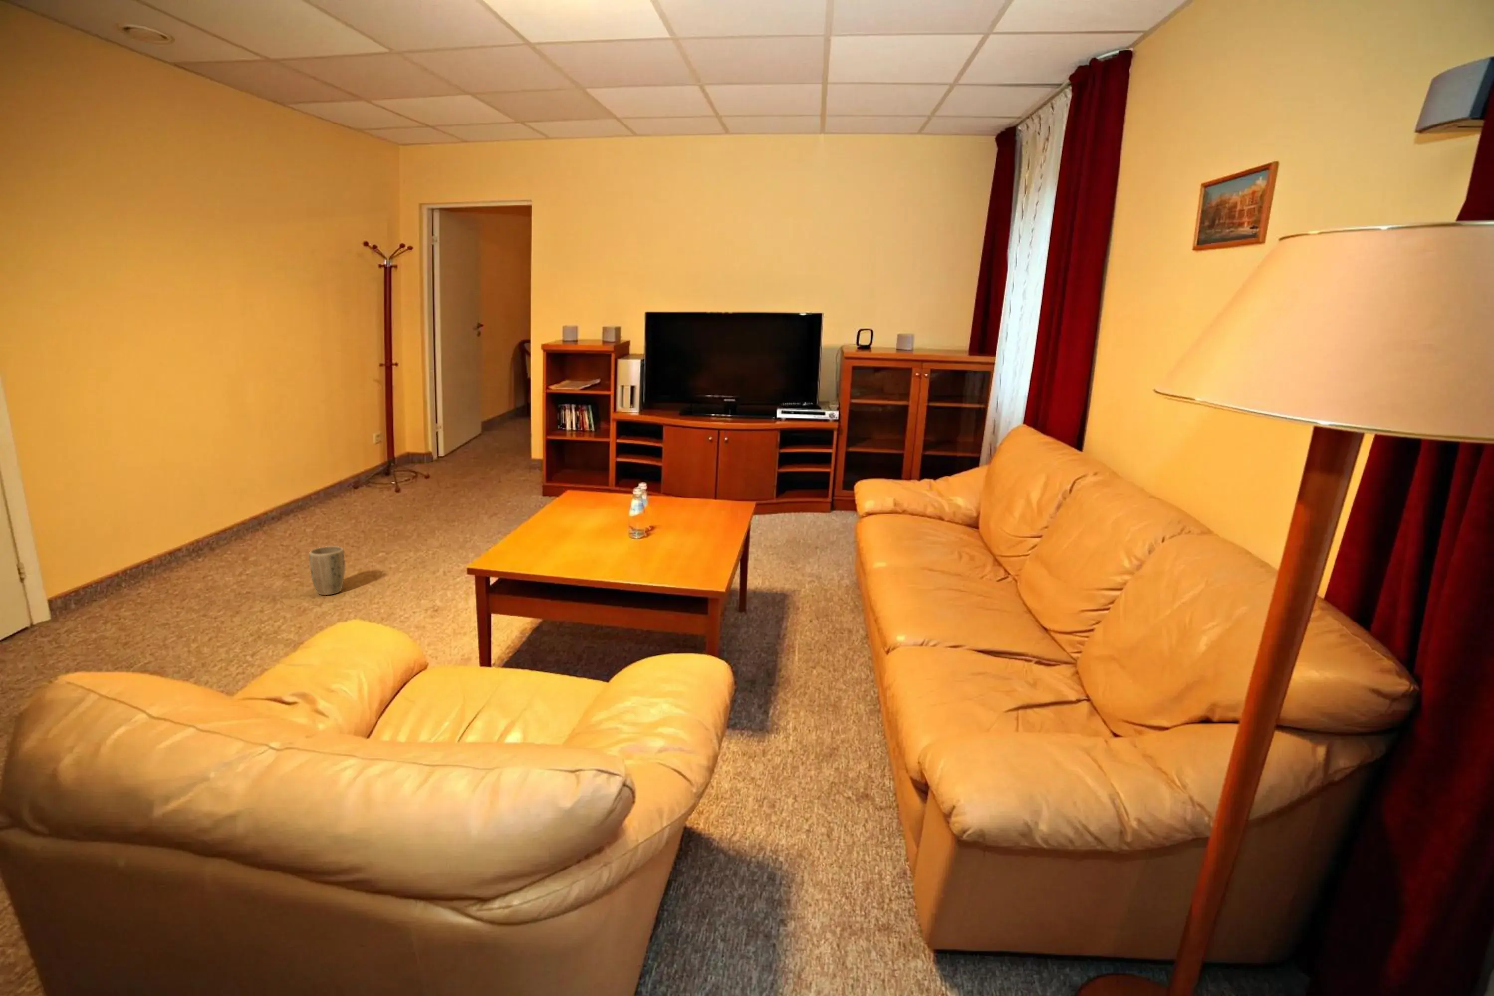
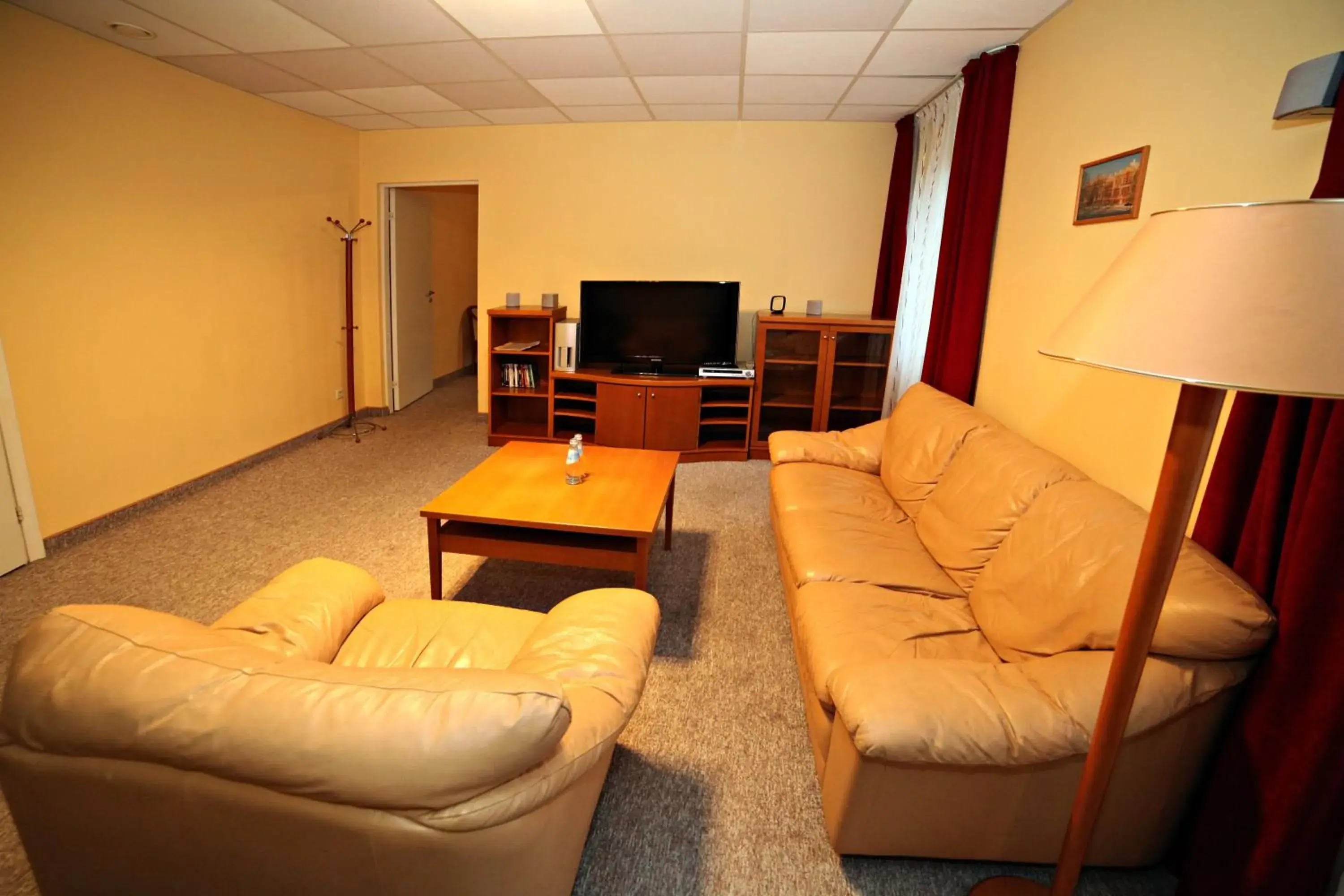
- plant pot [309,546,346,596]
